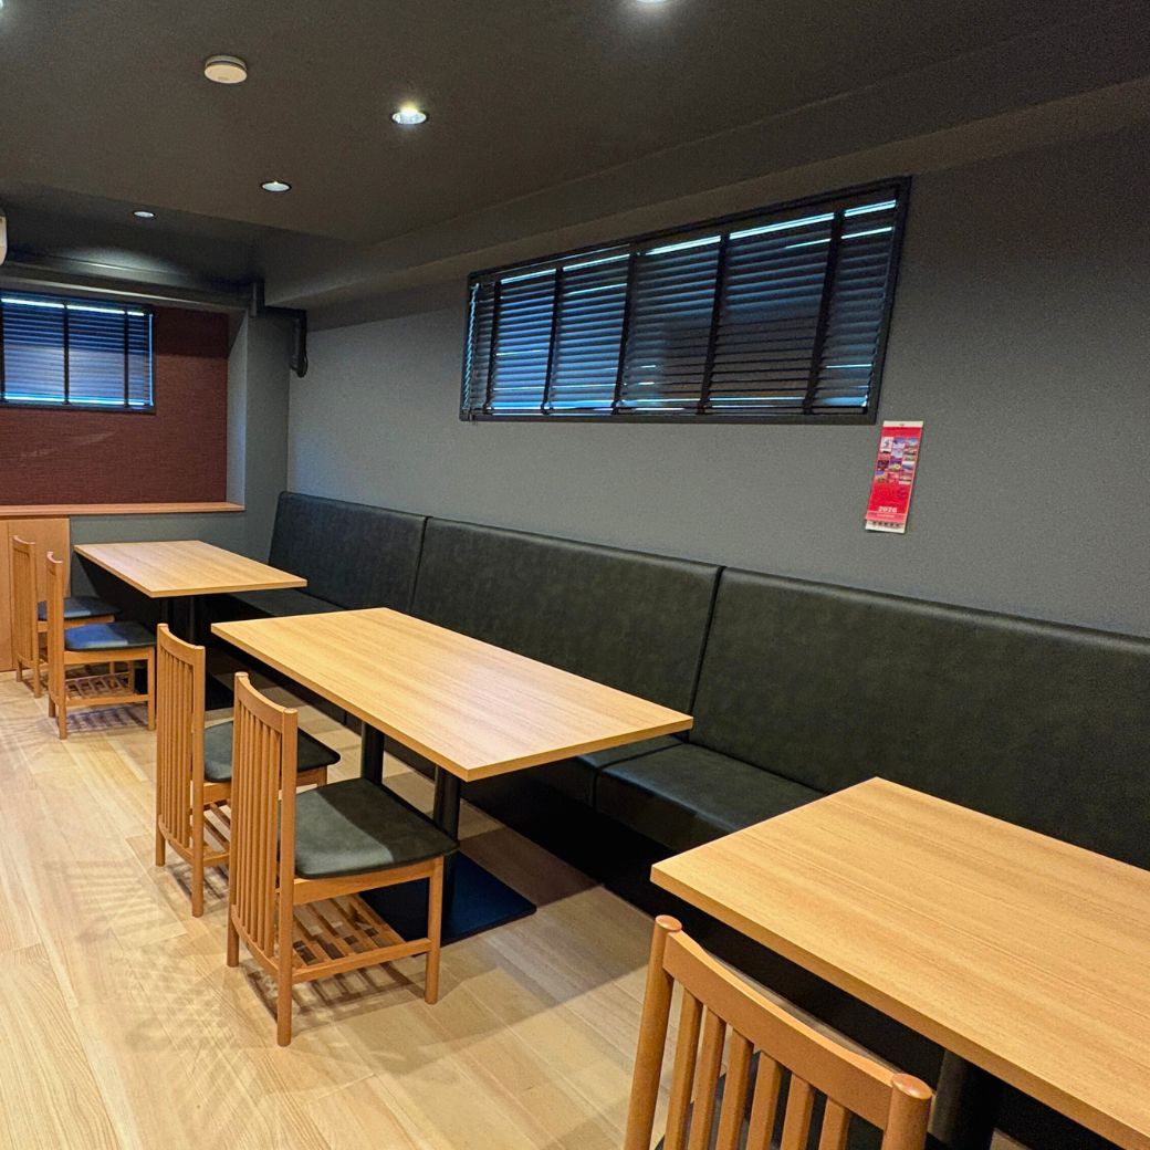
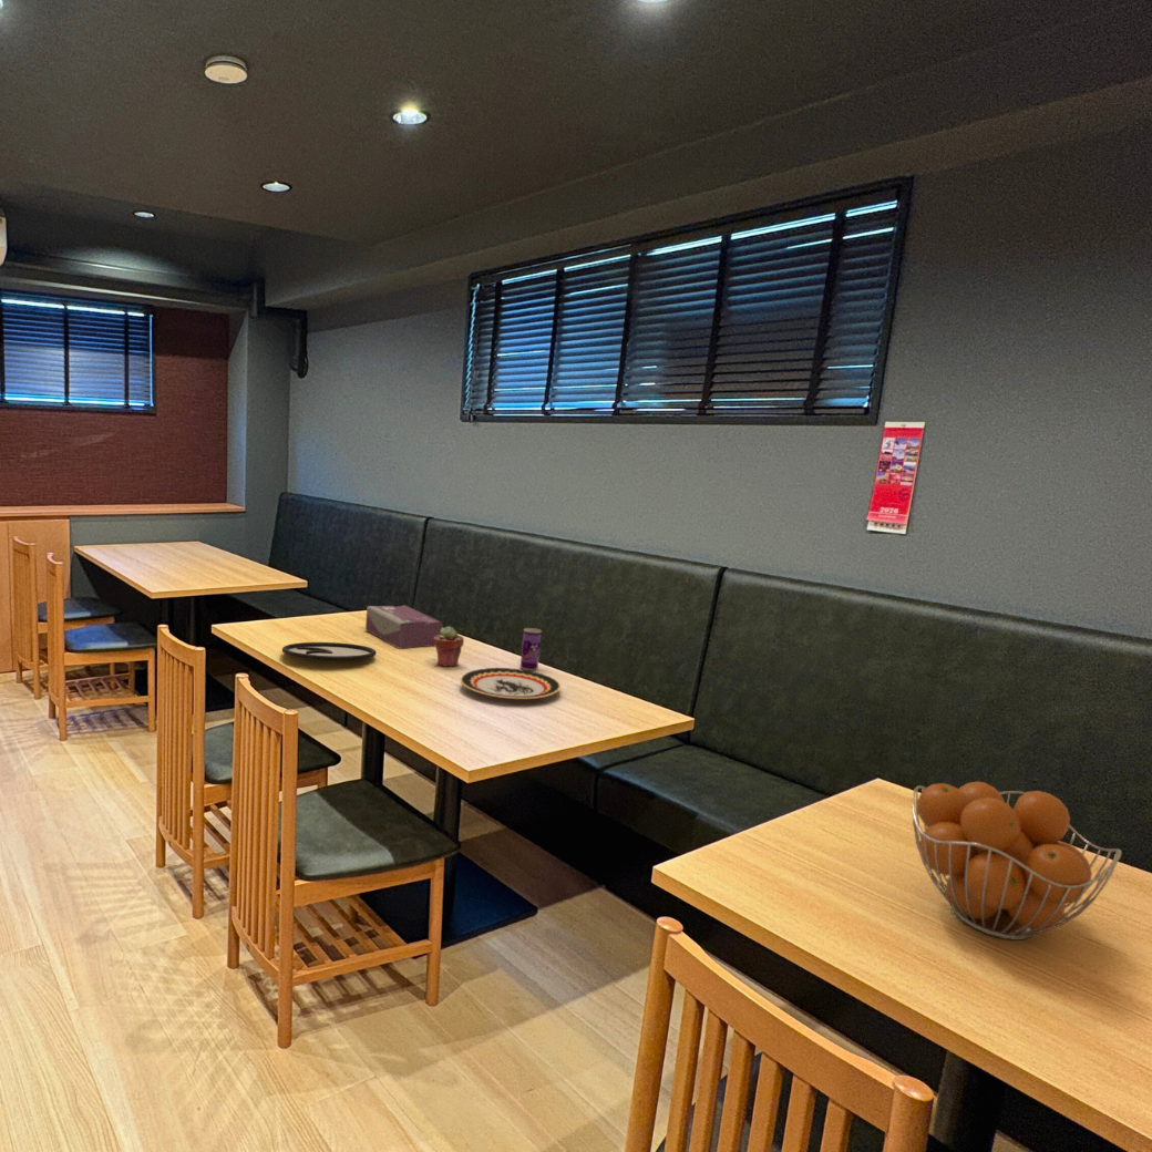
+ potted succulent [434,625,465,668]
+ fruit basket [911,781,1122,942]
+ beverage can [520,627,543,671]
+ plate [460,667,562,700]
+ plate [281,641,378,661]
+ tissue box [364,605,444,650]
